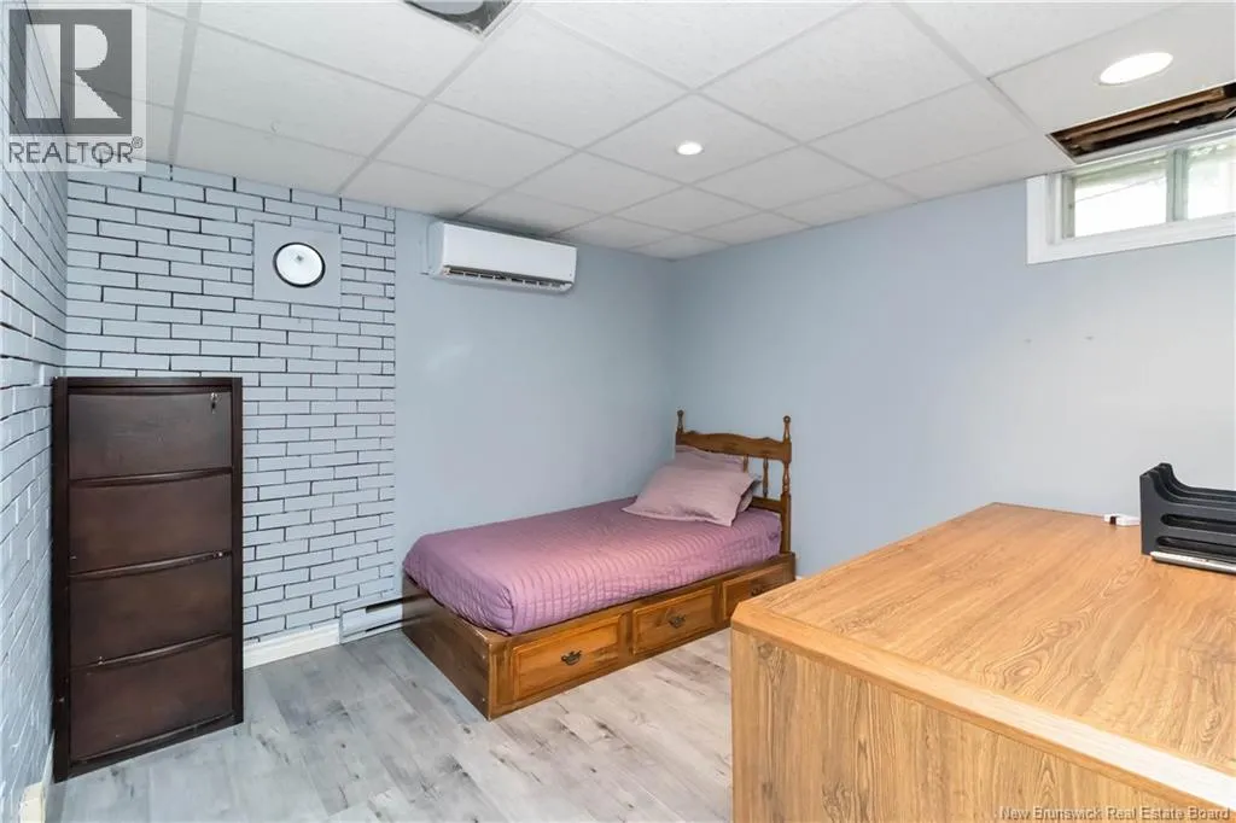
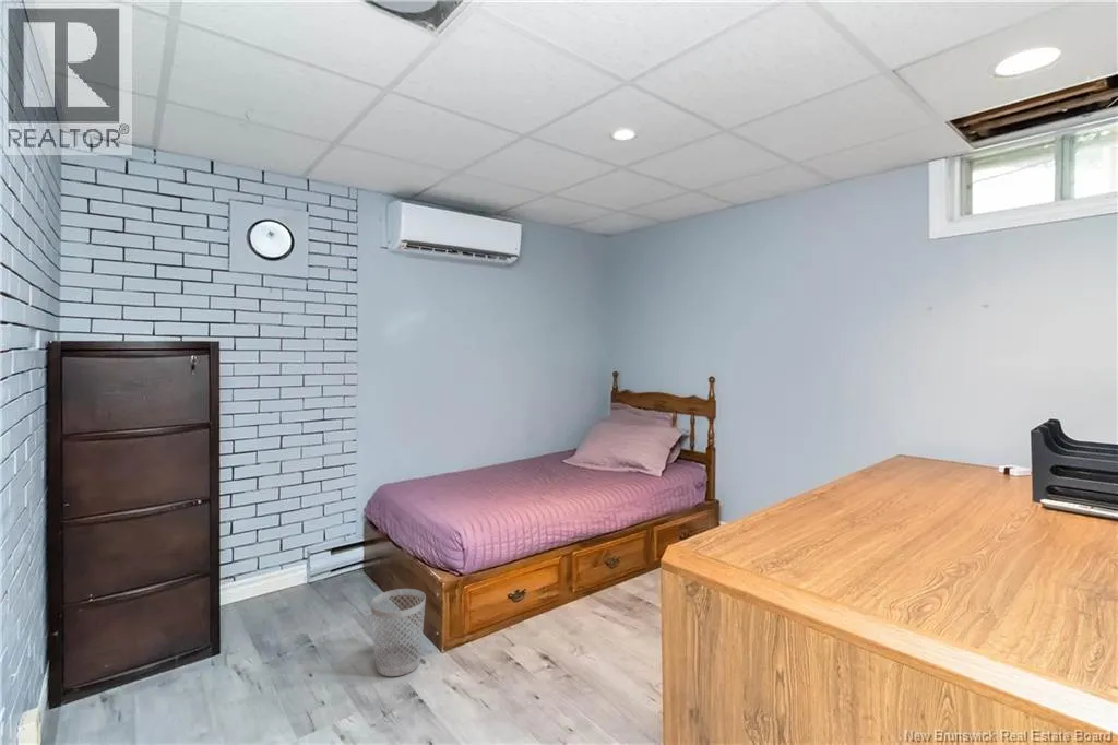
+ wastebasket [370,588,427,677]
